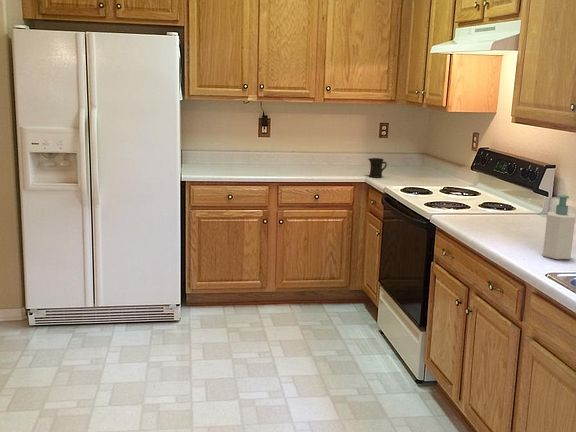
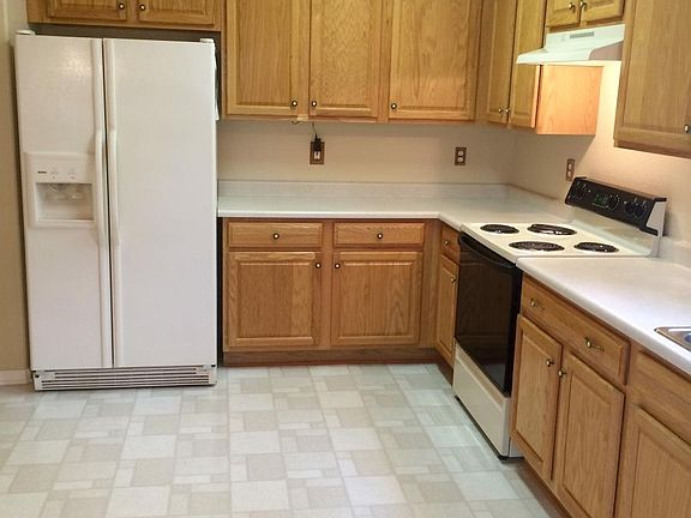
- mug [368,157,388,179]
- soap bottle [542,194,576,260]
